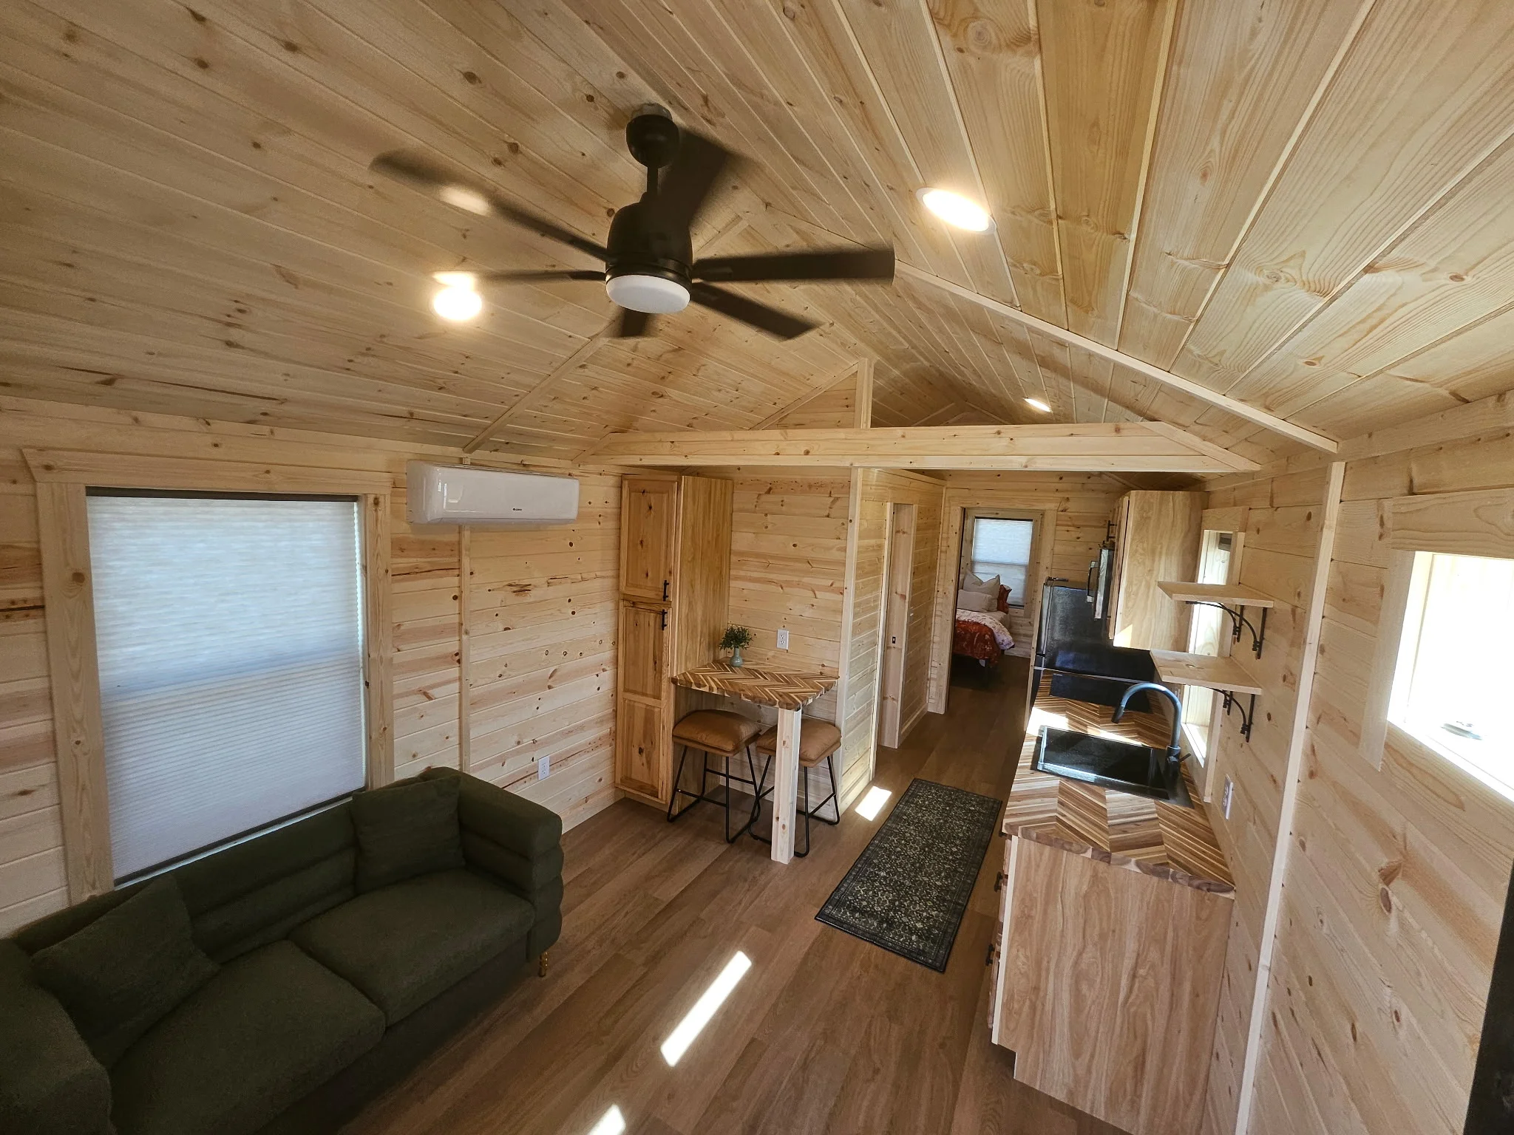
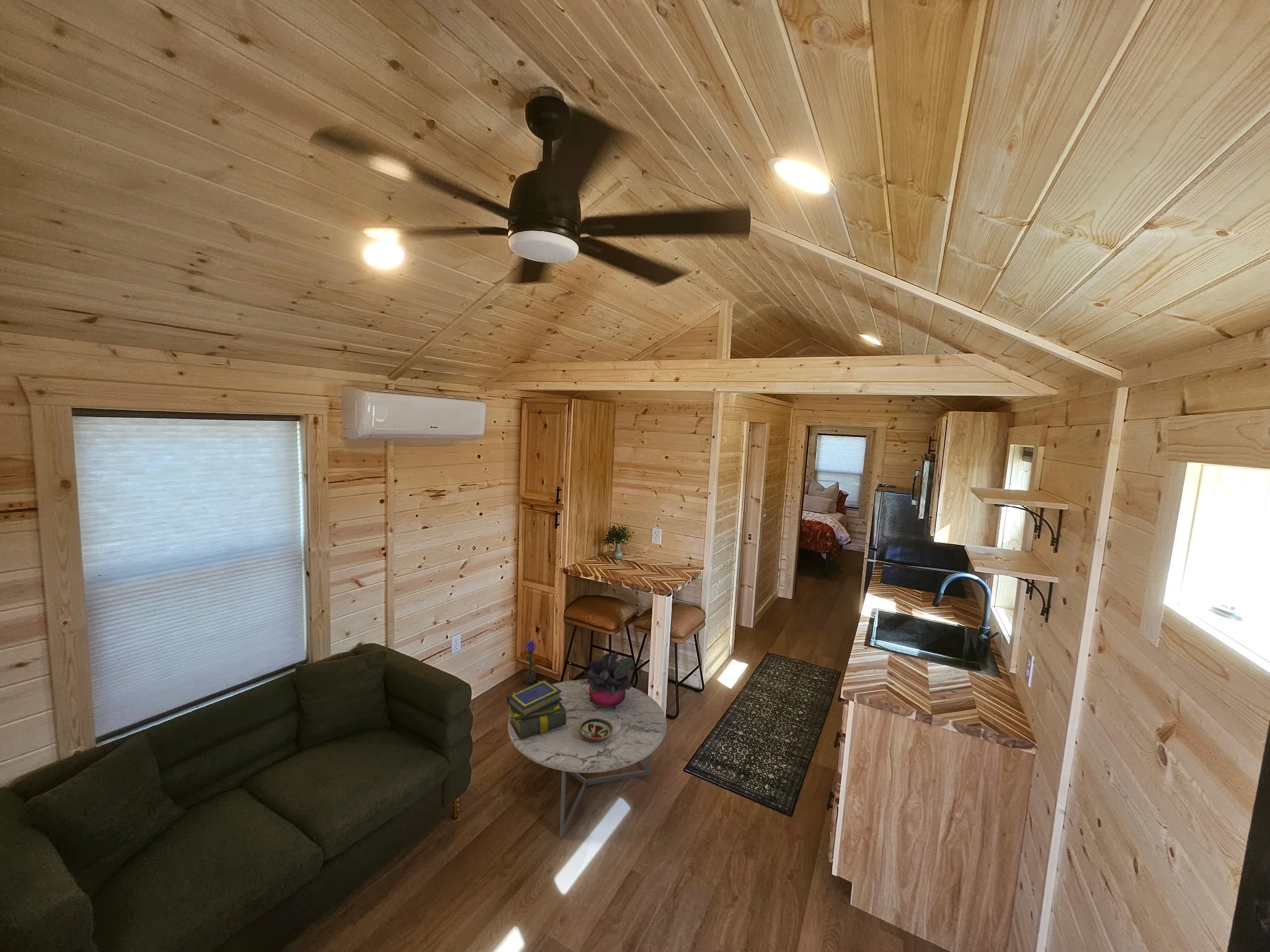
+ decorative bowl [579,718,614,742]
+ potted plant [583,651,636,709]
+ stack of books [506,679,566,739]
+ potted flower [522,638,536,684]
+ coffee table [507,679,667,837]
